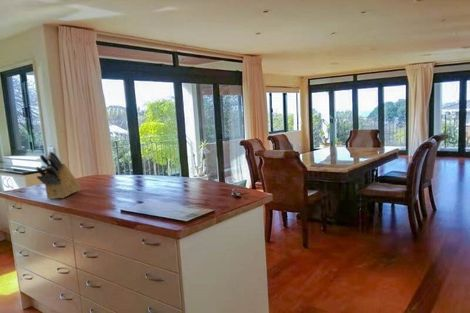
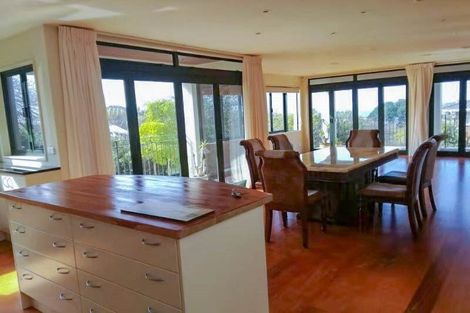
- knife block [35,150,82,200]
